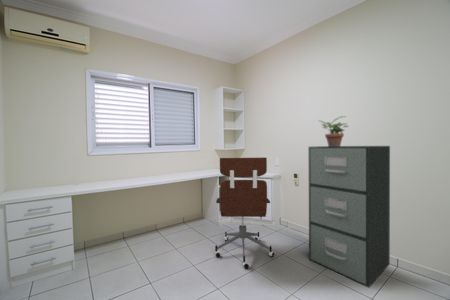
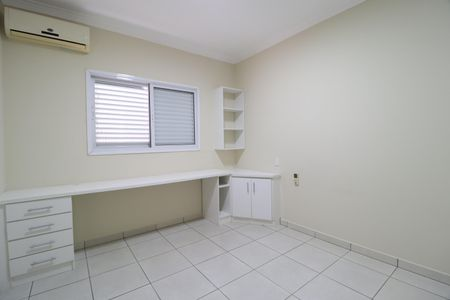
- potted plant [317,115,349,146]
- office chair [214,156,275,270]
- filing cabinet [308,145,391,288]
